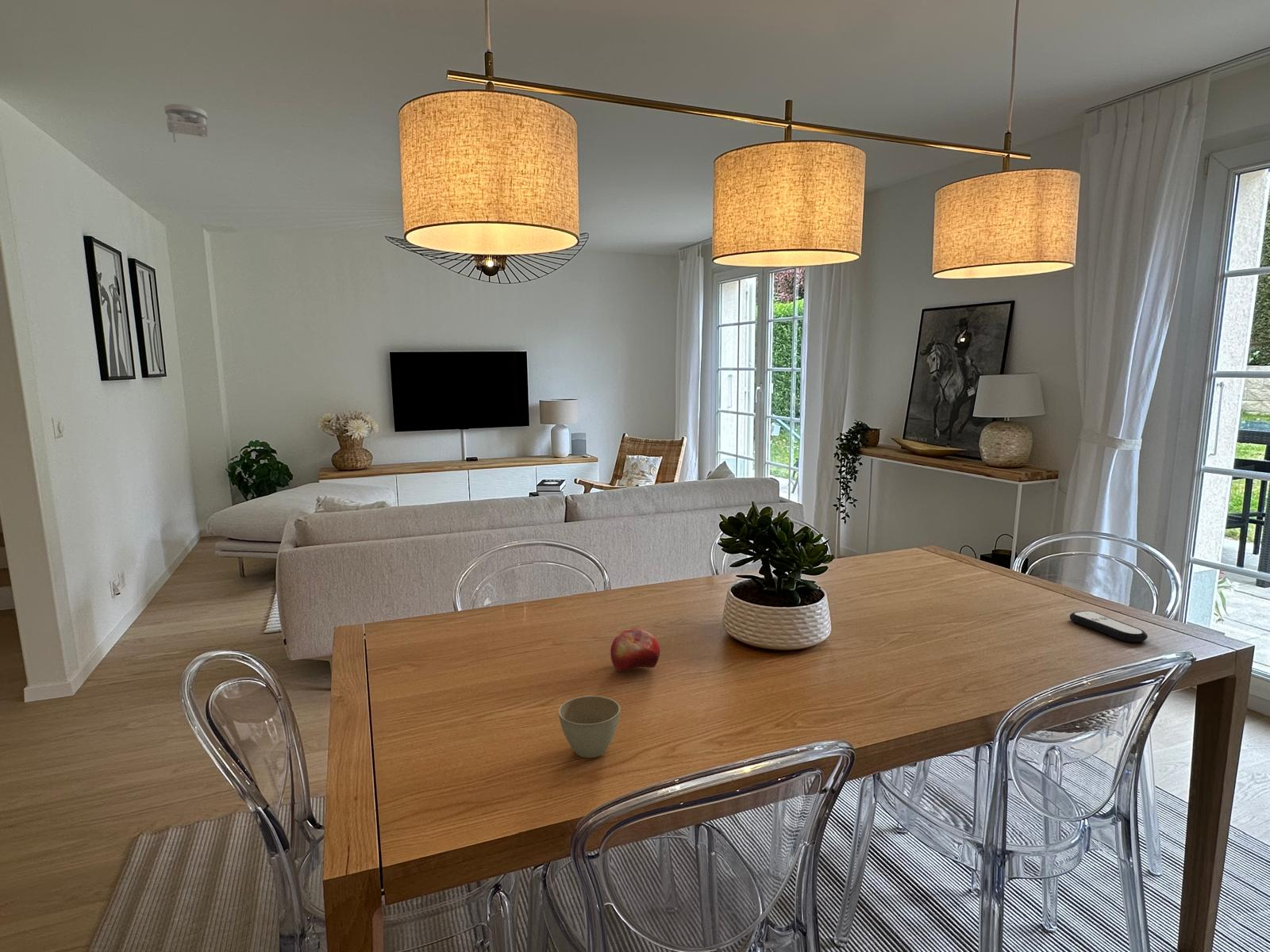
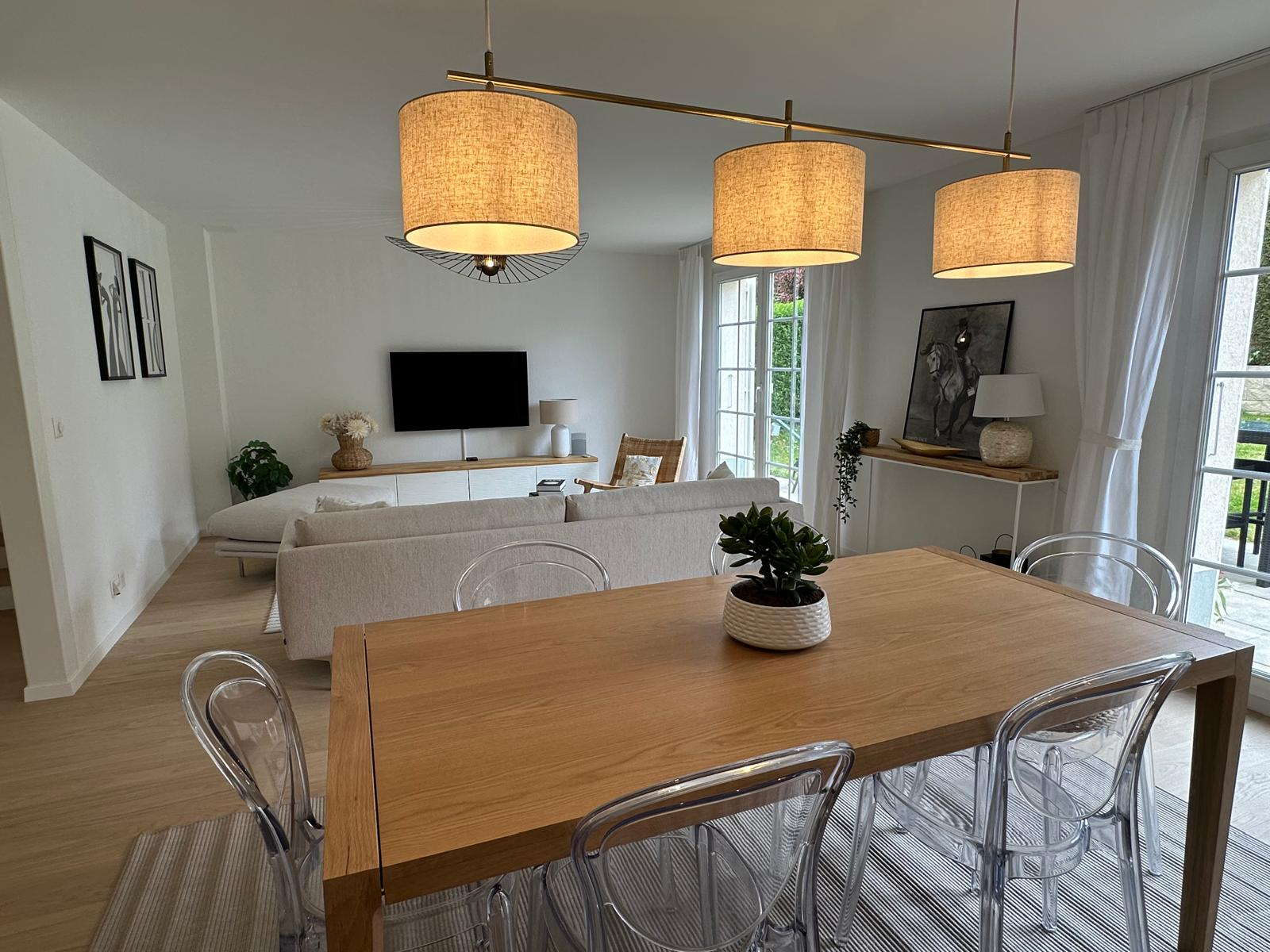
- flower pot [558,695,621,758]
- smoke detector [164,103,208,143]
- fruit [610,628,660,673]
- remote control [1069,610,1149,643]
